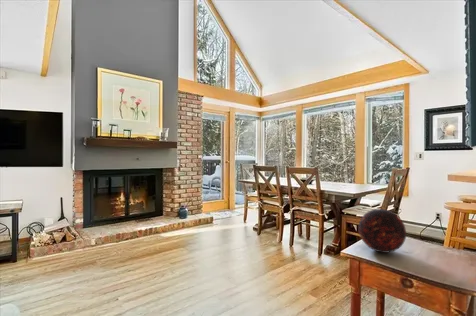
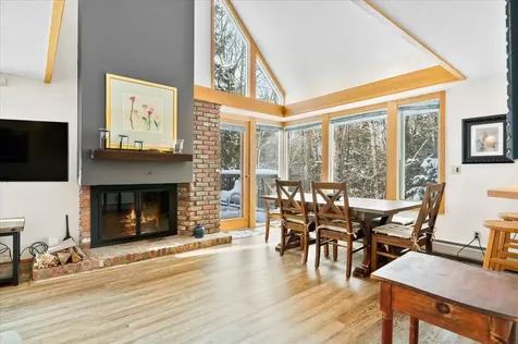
- decorative orb [357,208,407,254]
